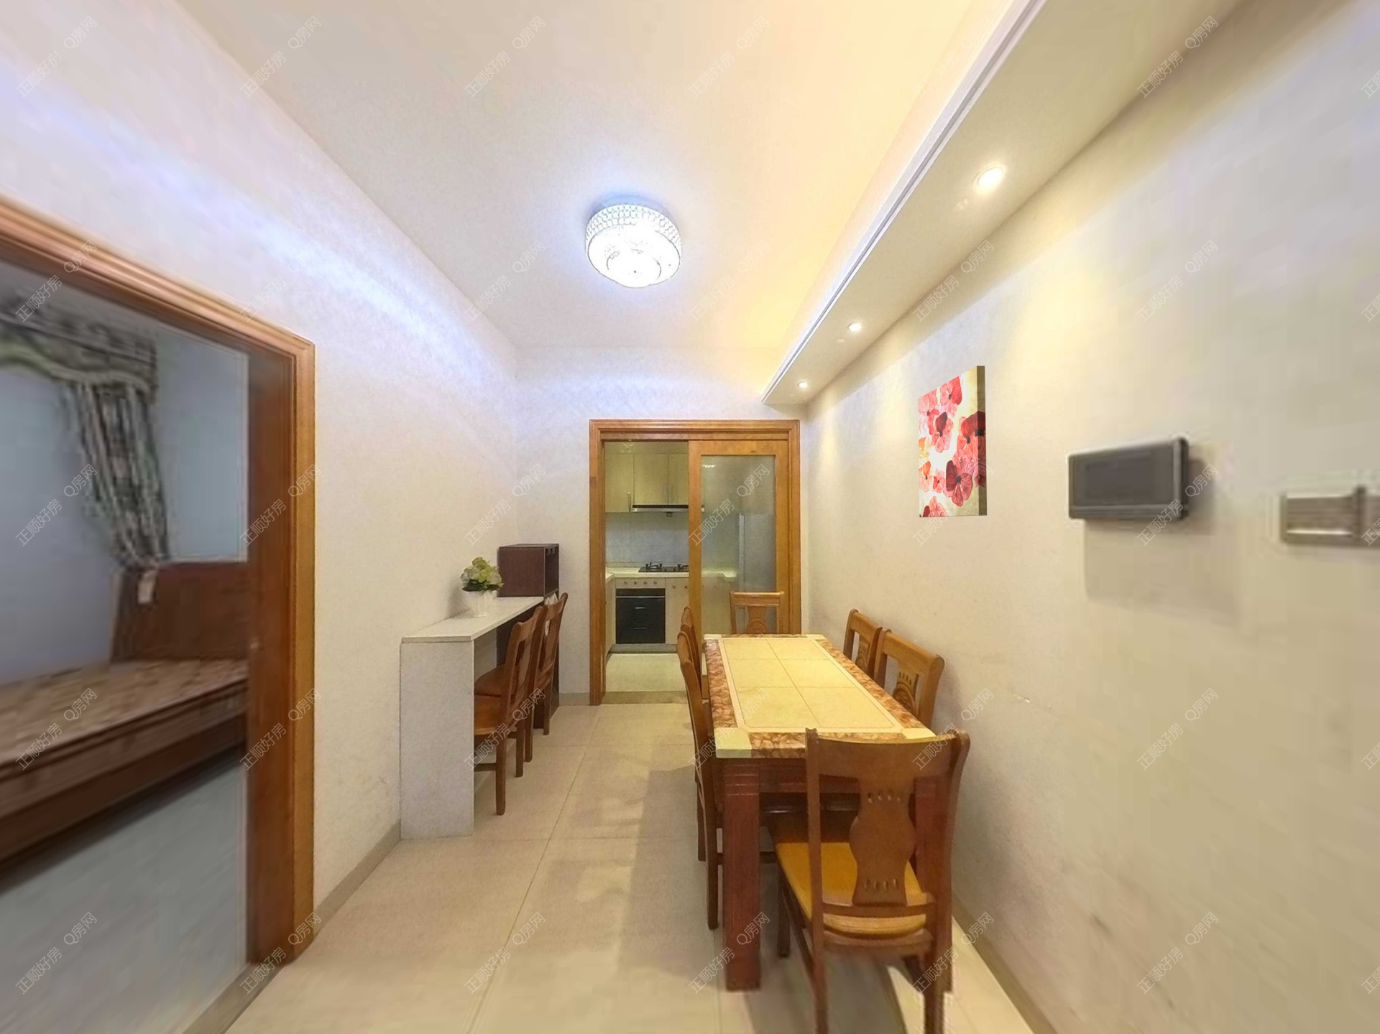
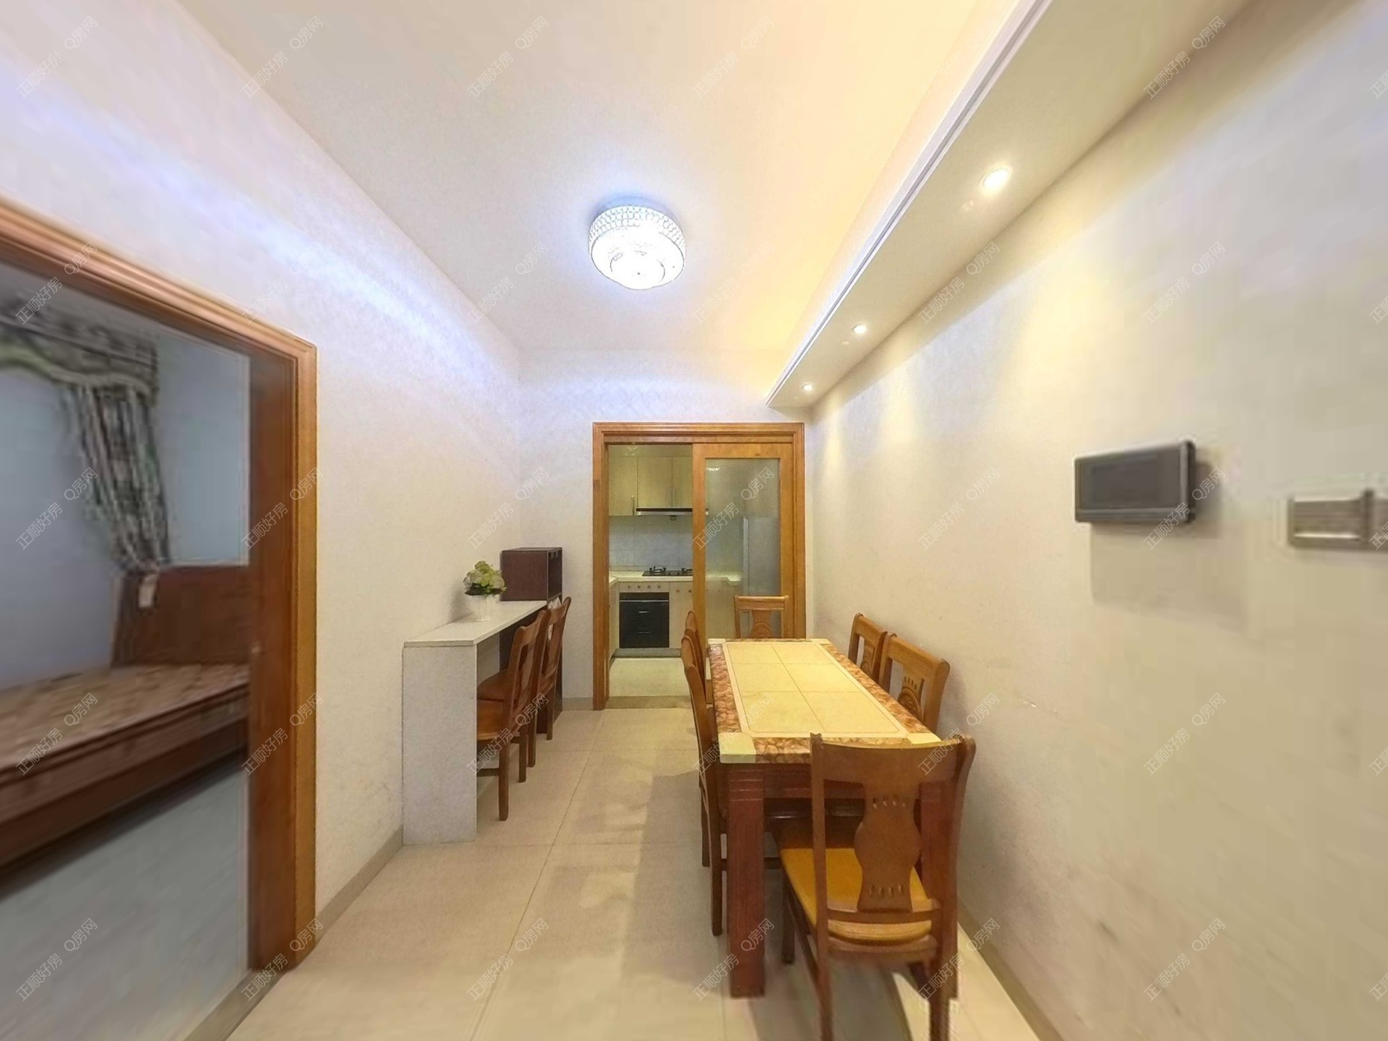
- wall art [917,365,988,518]
